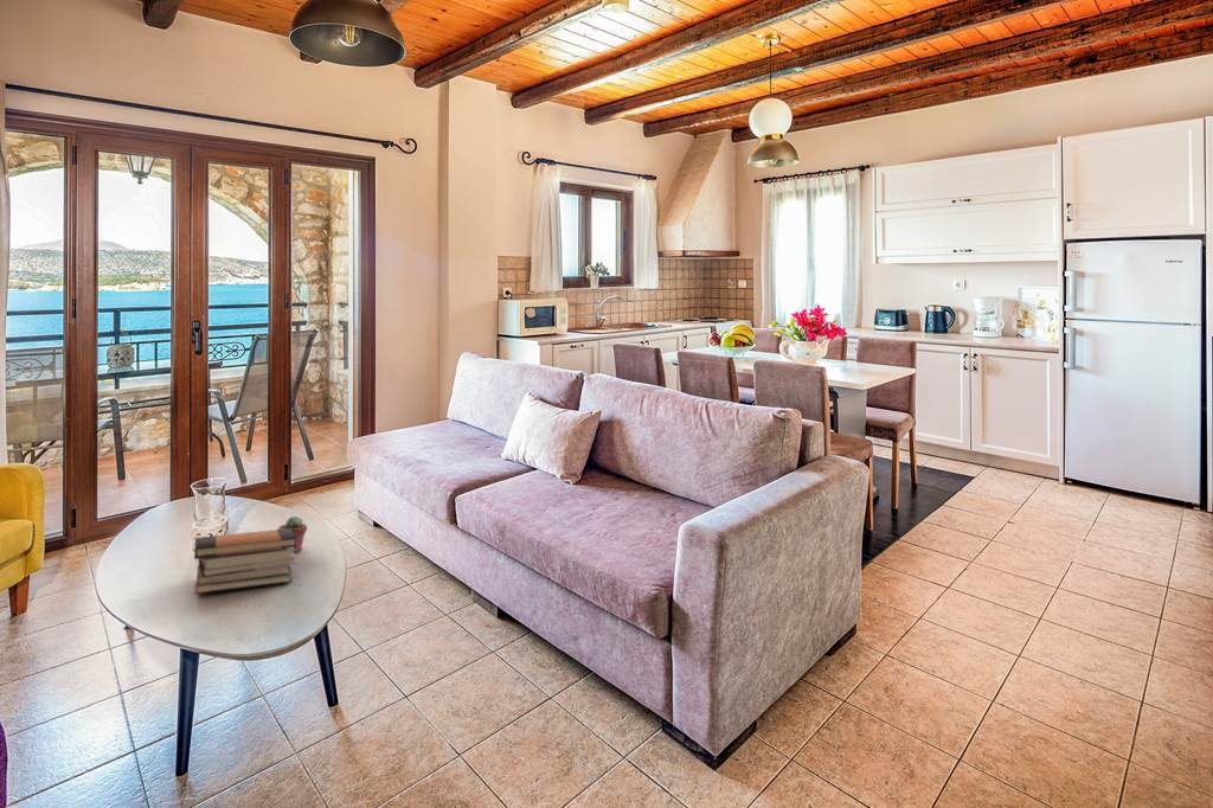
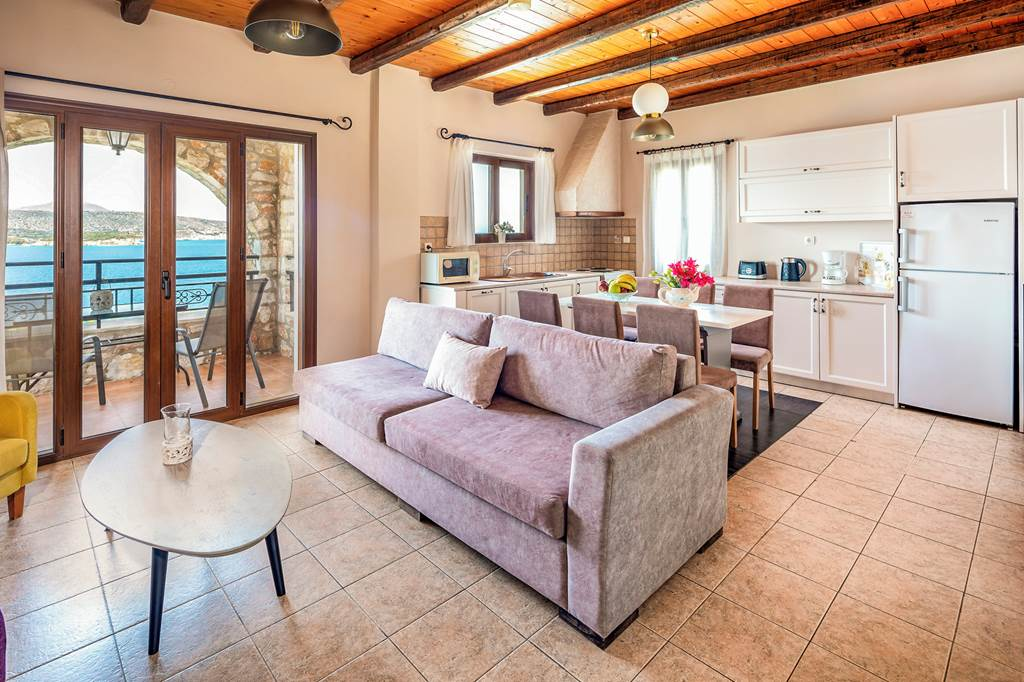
- book stack [193,528,300,595]
- potted succulent [277,515,308,552]
